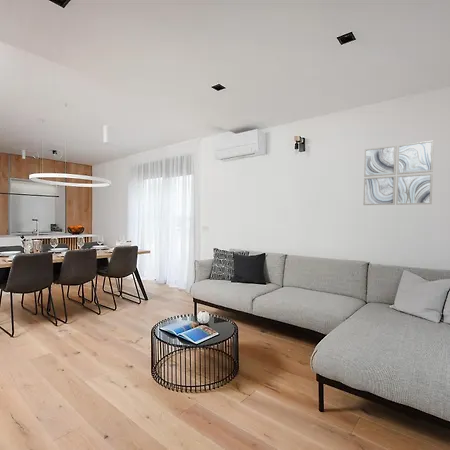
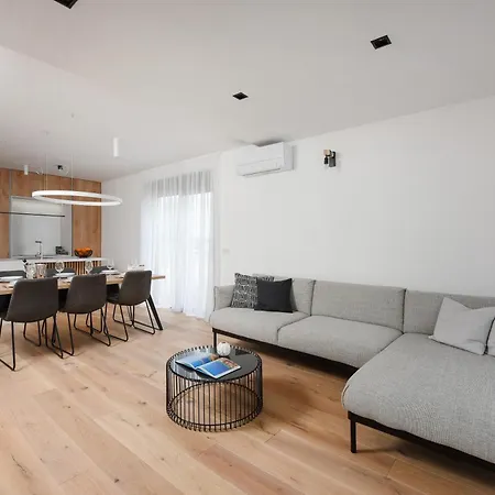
- wall art [362,140,435,206]
